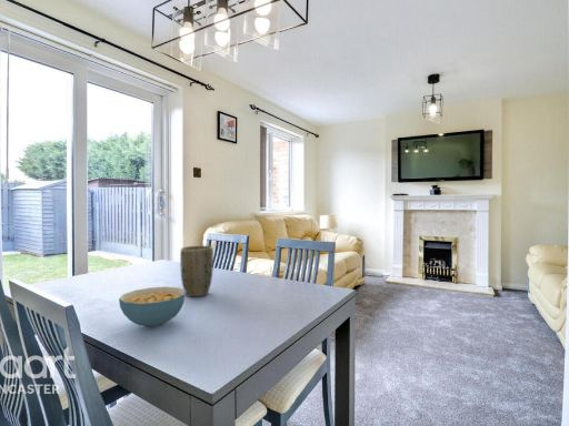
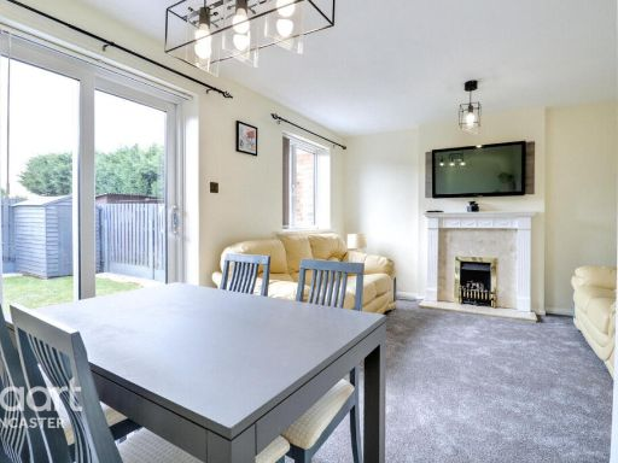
- cereal bowl [118,286,186,328]
- plant pot [179,245,214,297]
